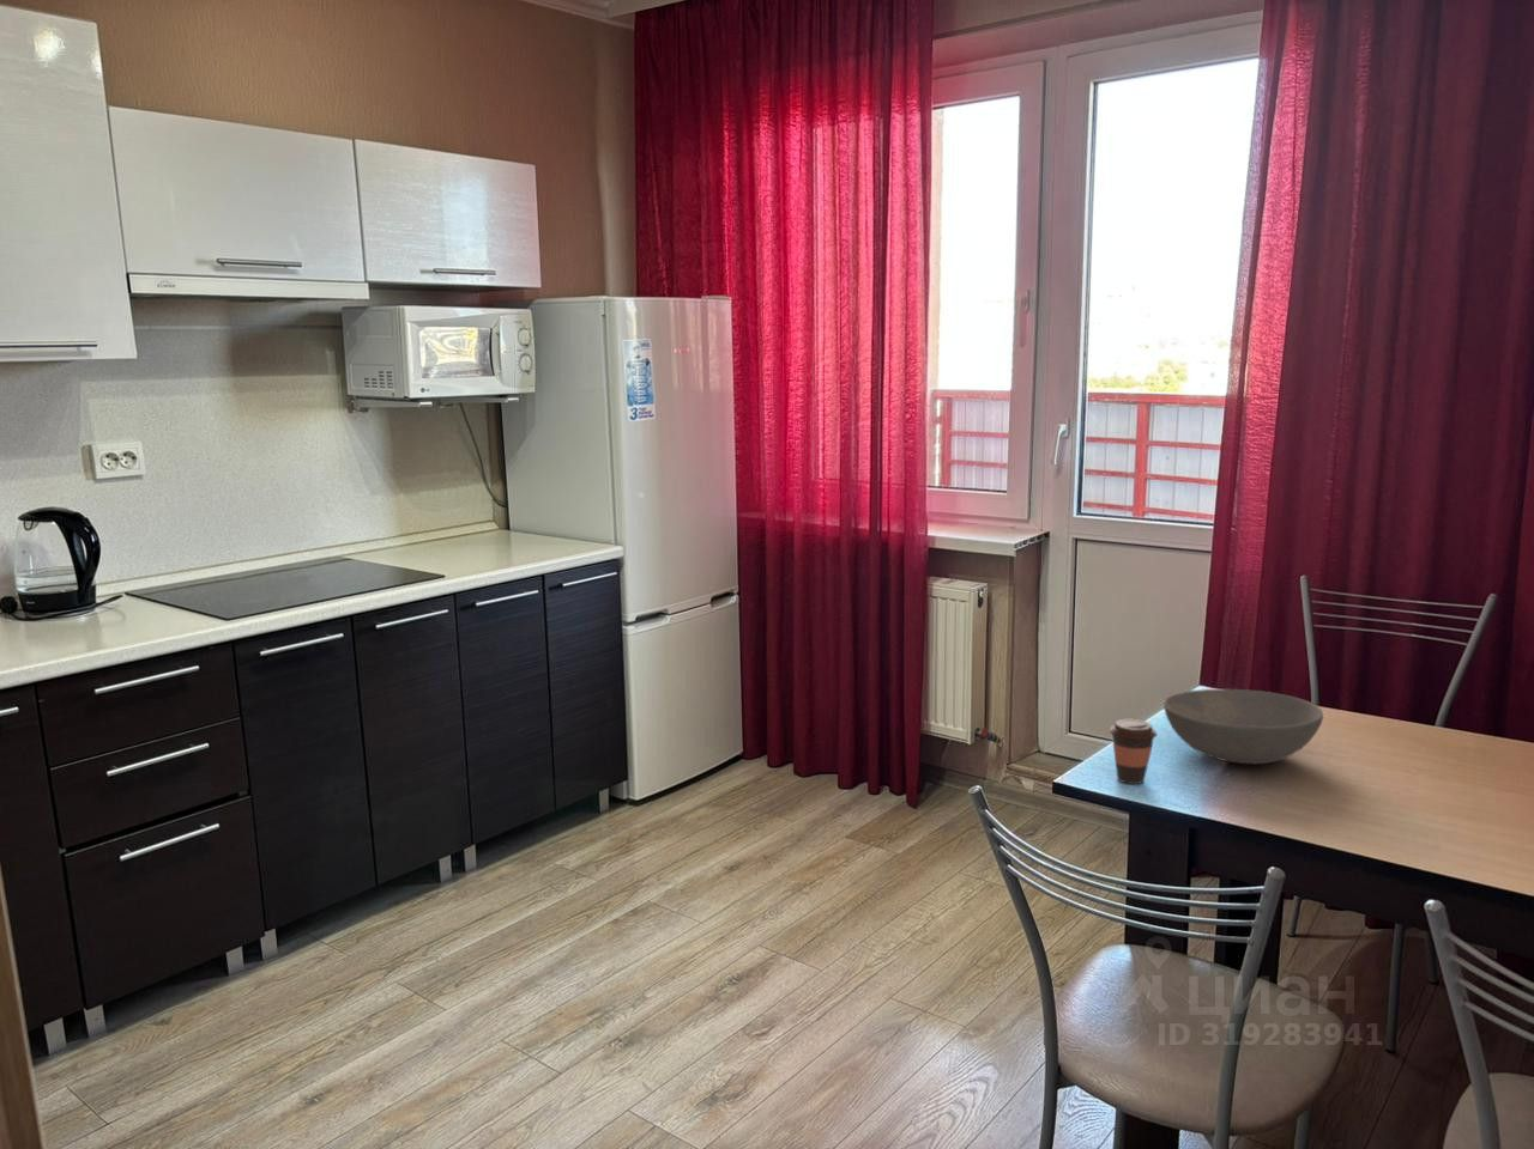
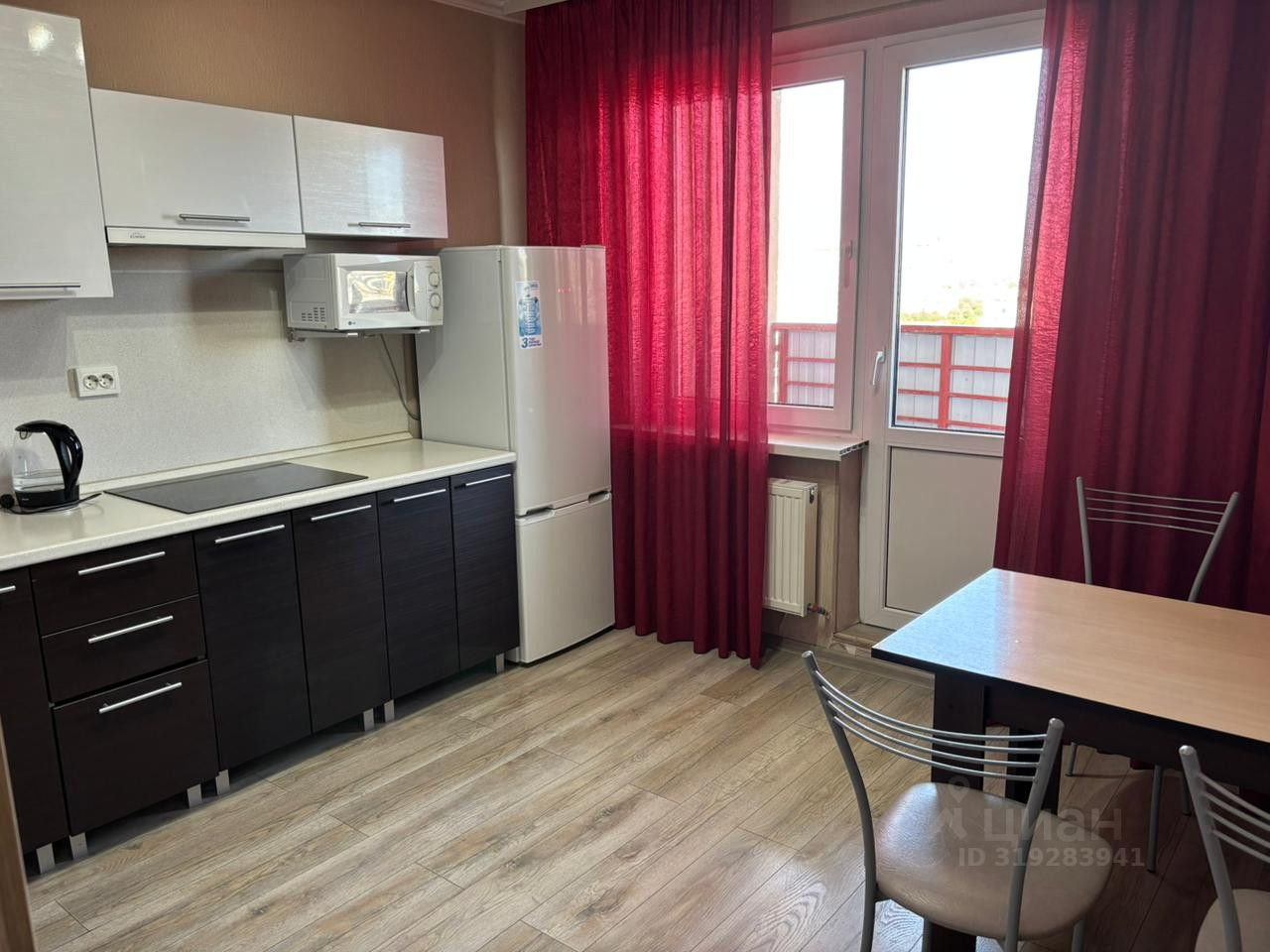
- bowl [1162,688,1324,765]
- coffee cup [1109,718,1157,786]
